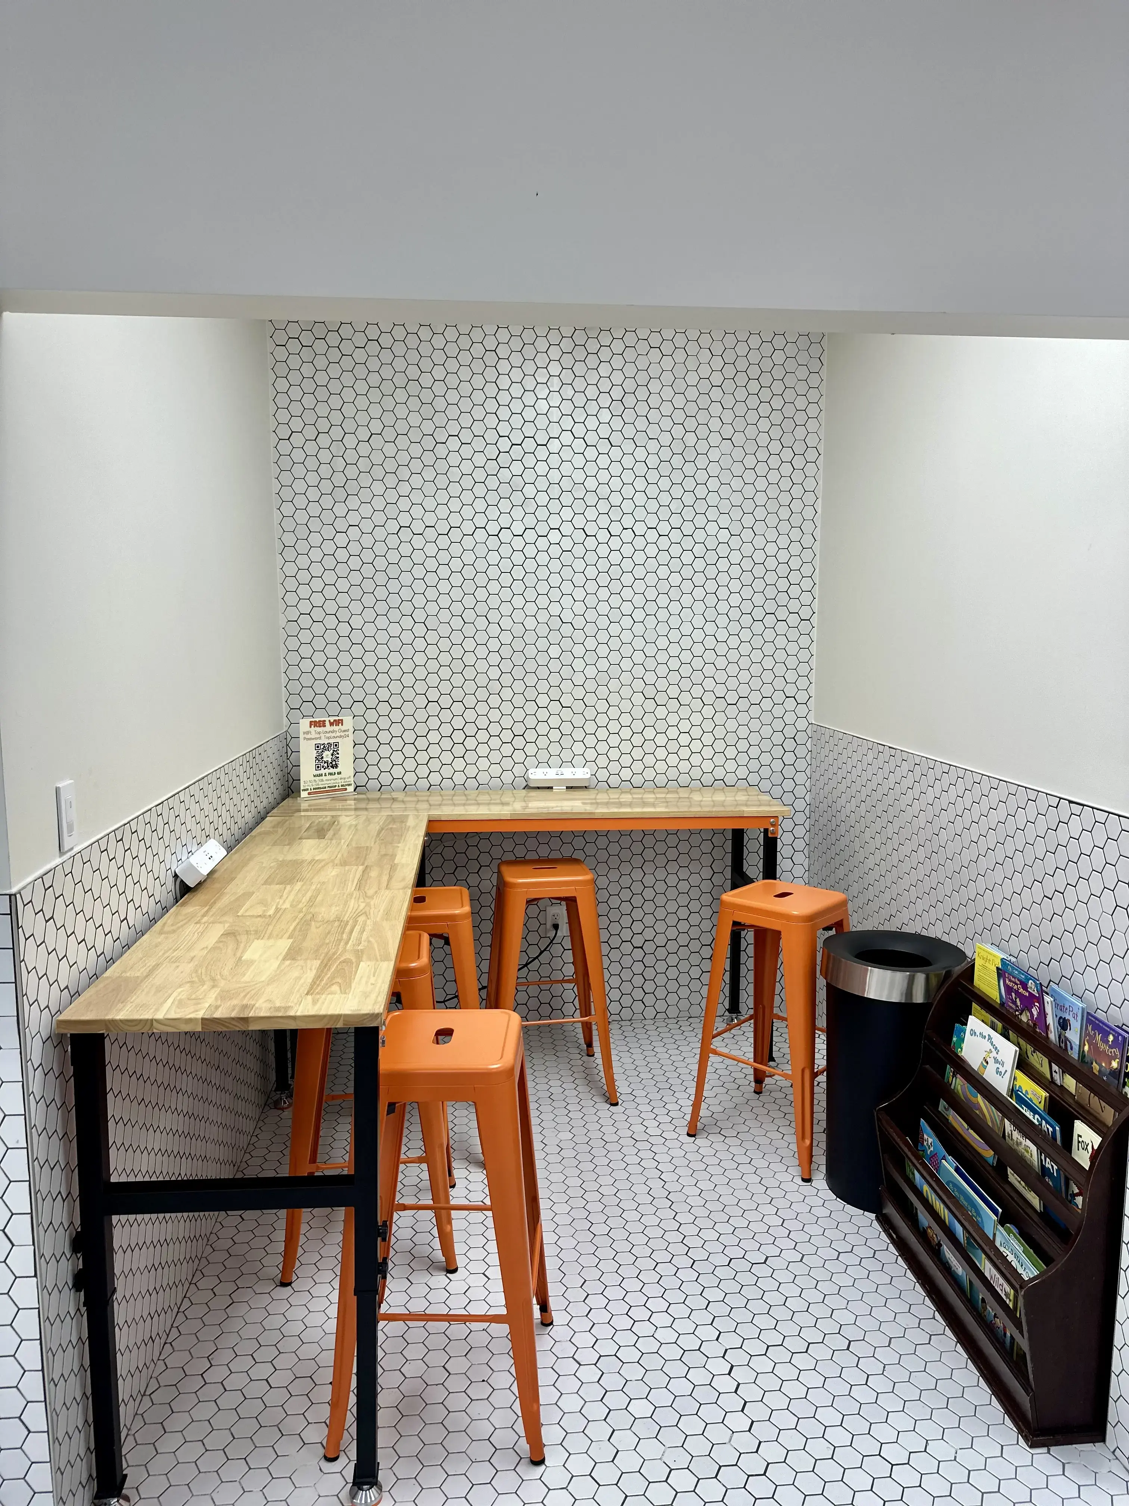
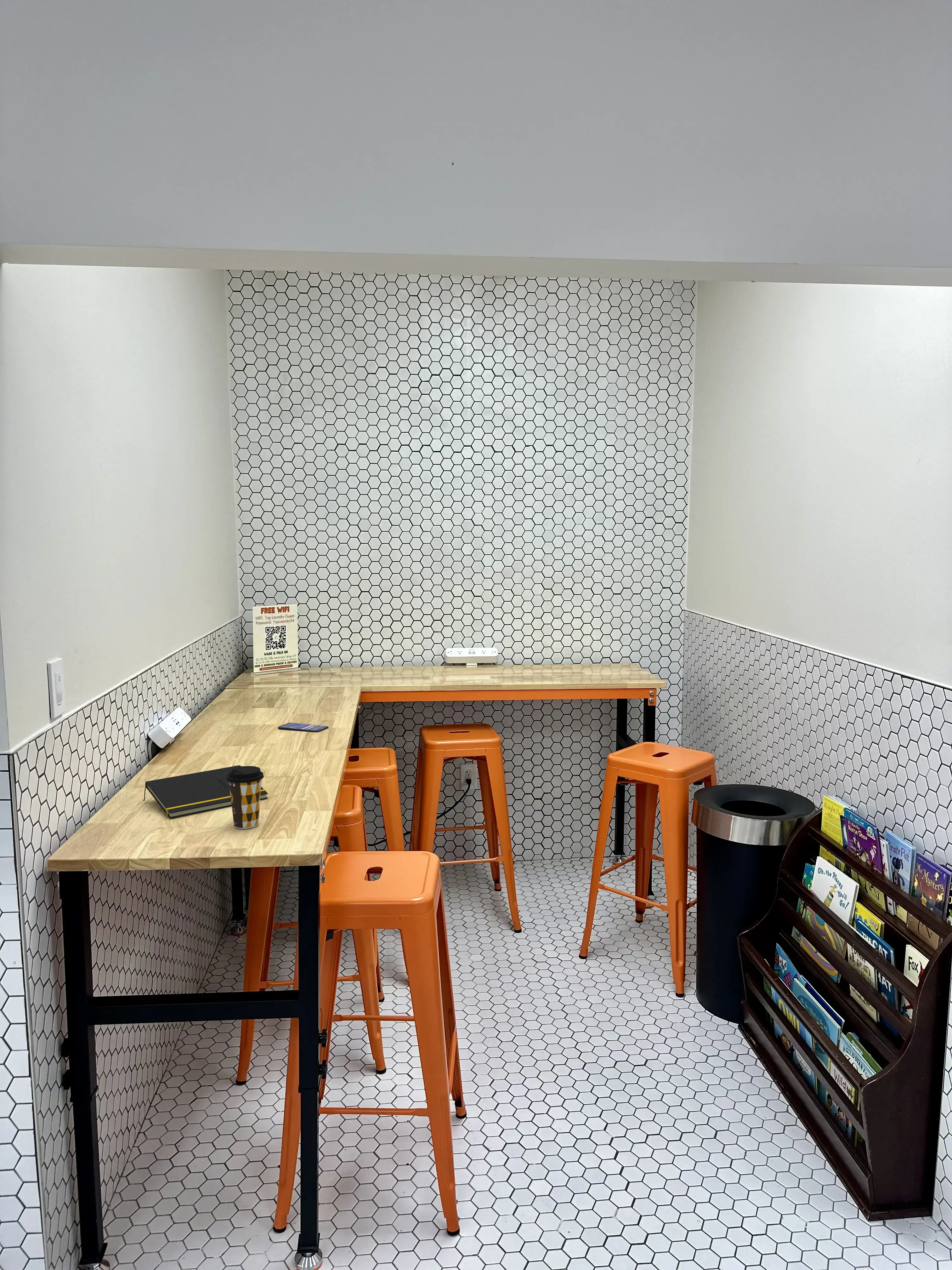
+ coffee cup [226,766,264,829]
+ smartphone [278,722,329,733]
+ notepad [143,765,268,819]
